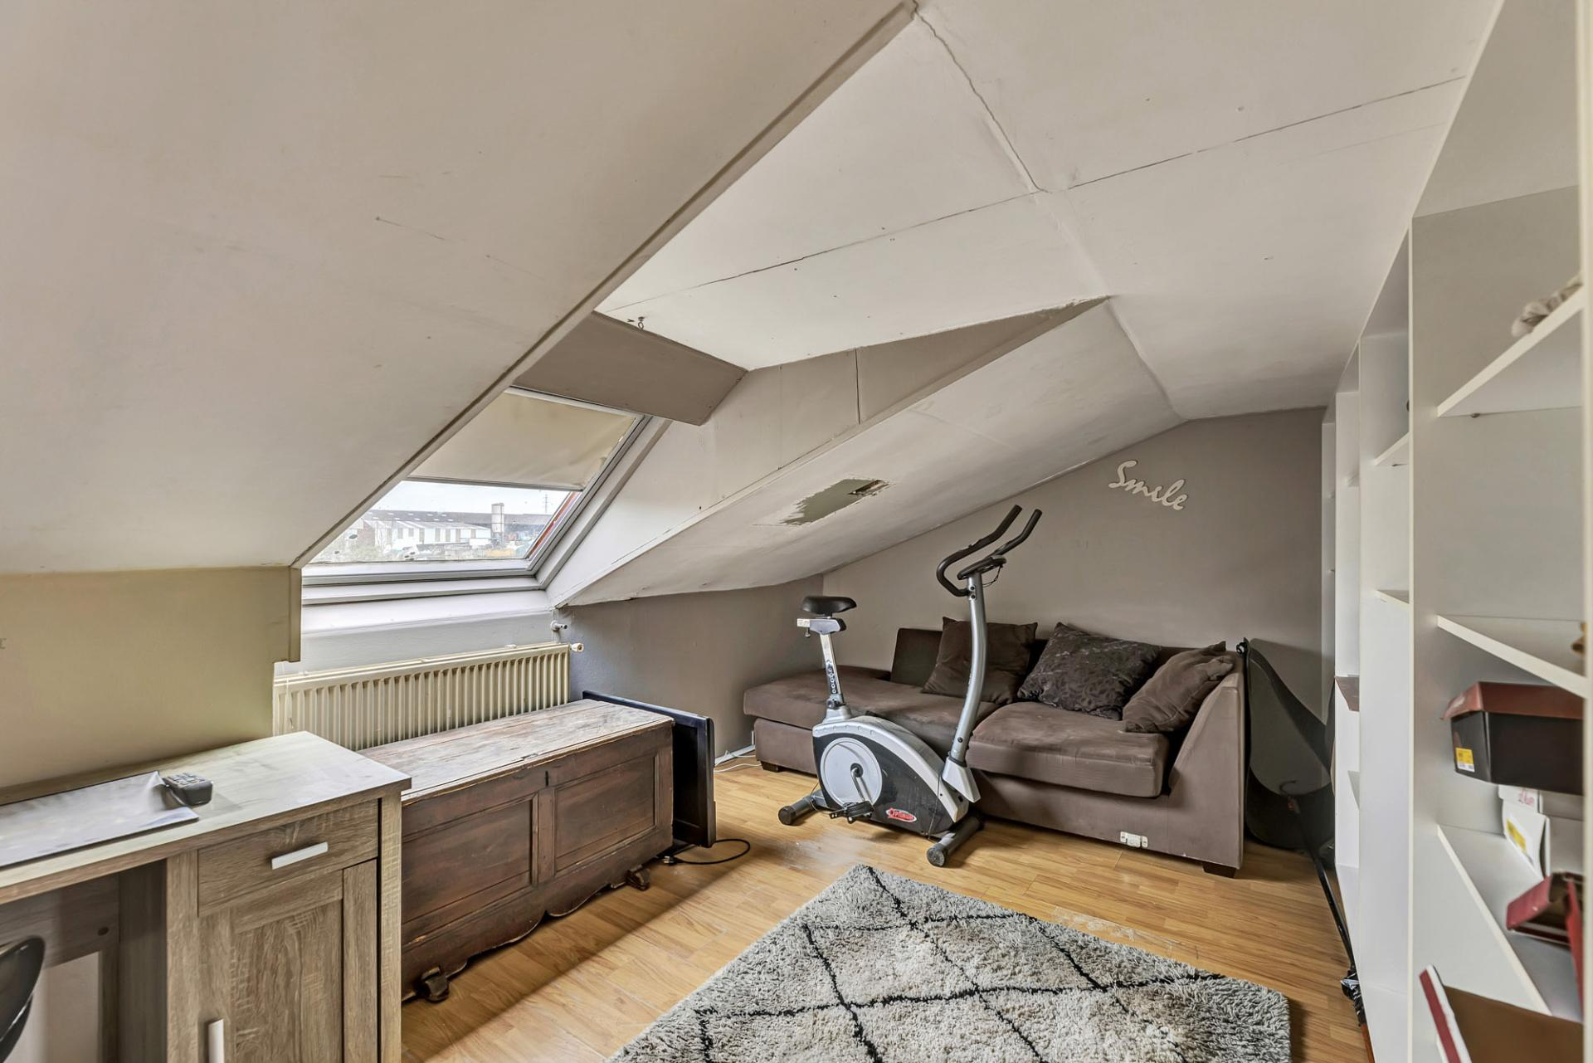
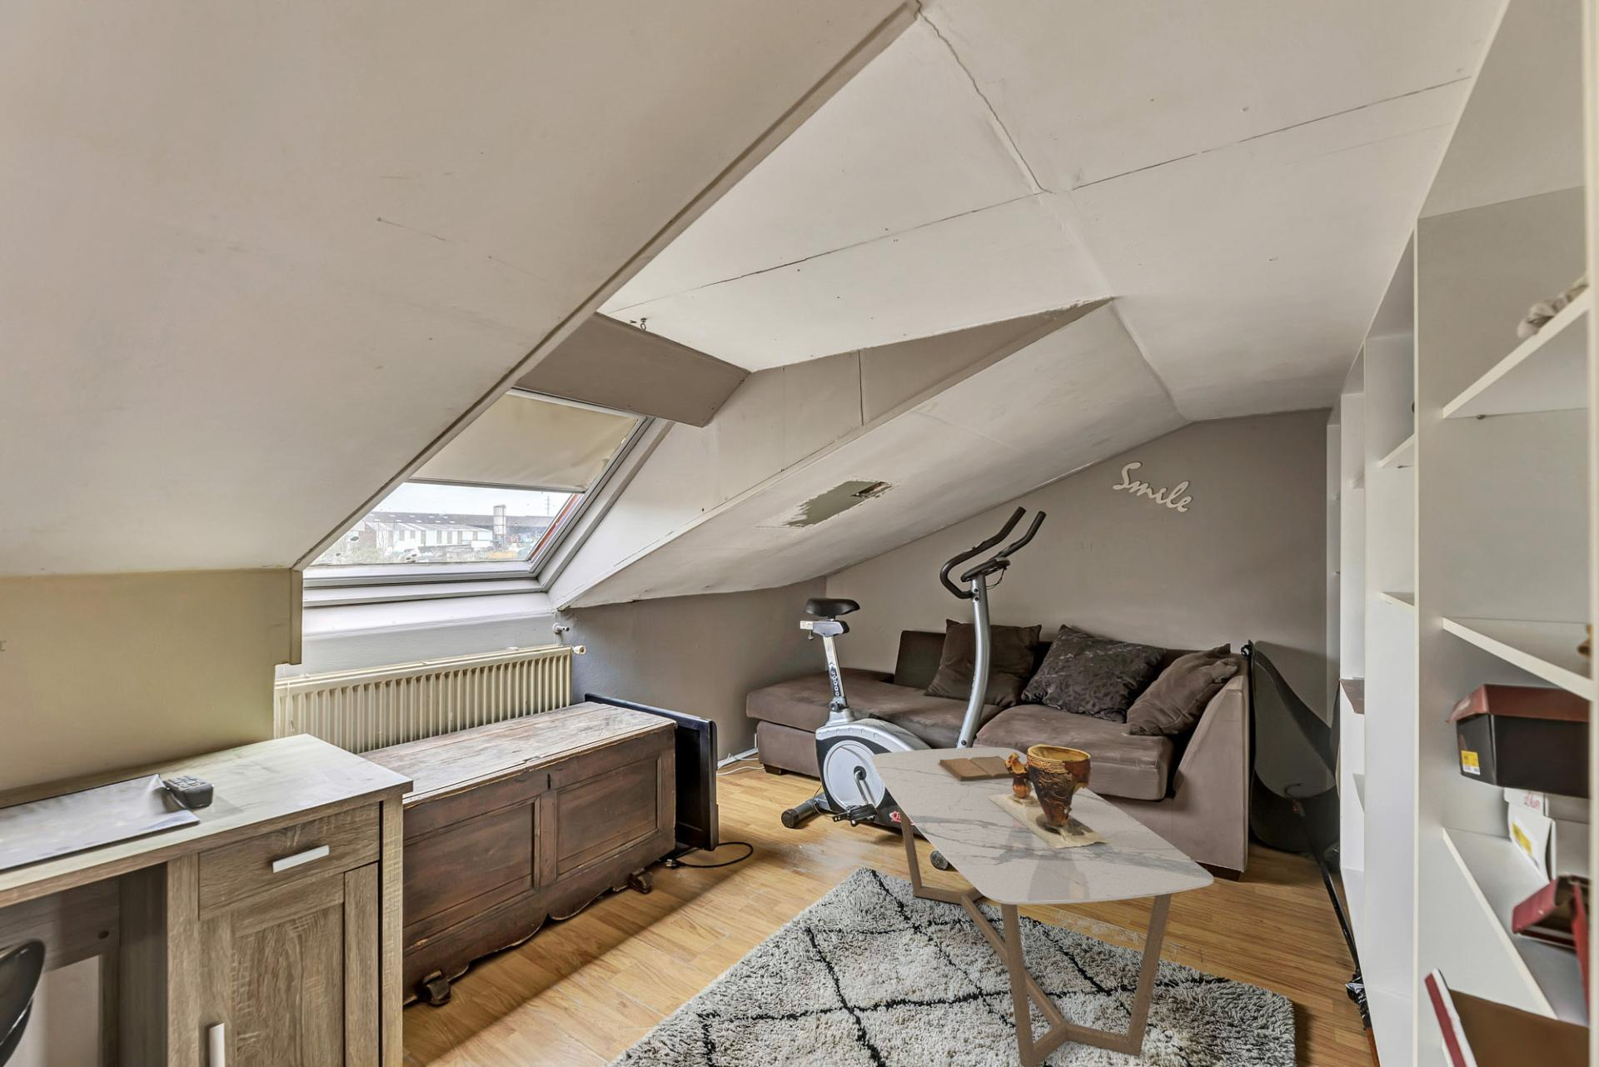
+ clay pot [986,744,1110,849]
+ coffee table [869,747,1214,1067]
+ book [938,755,1012,780]
